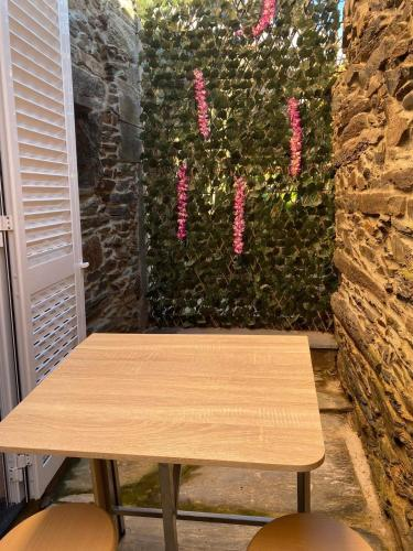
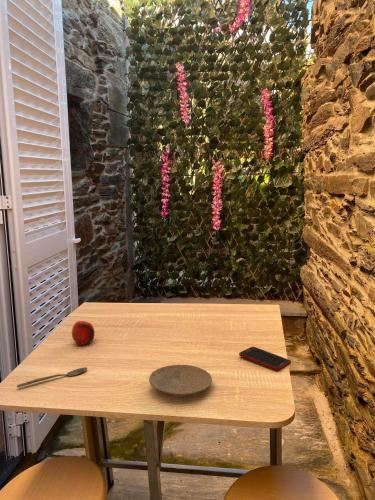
+ spoon [16,366,88,388]
+ cell phone [238,346,292,372]
+ fruit [71,320,96,346]
+ plate [148,364,213,397]
